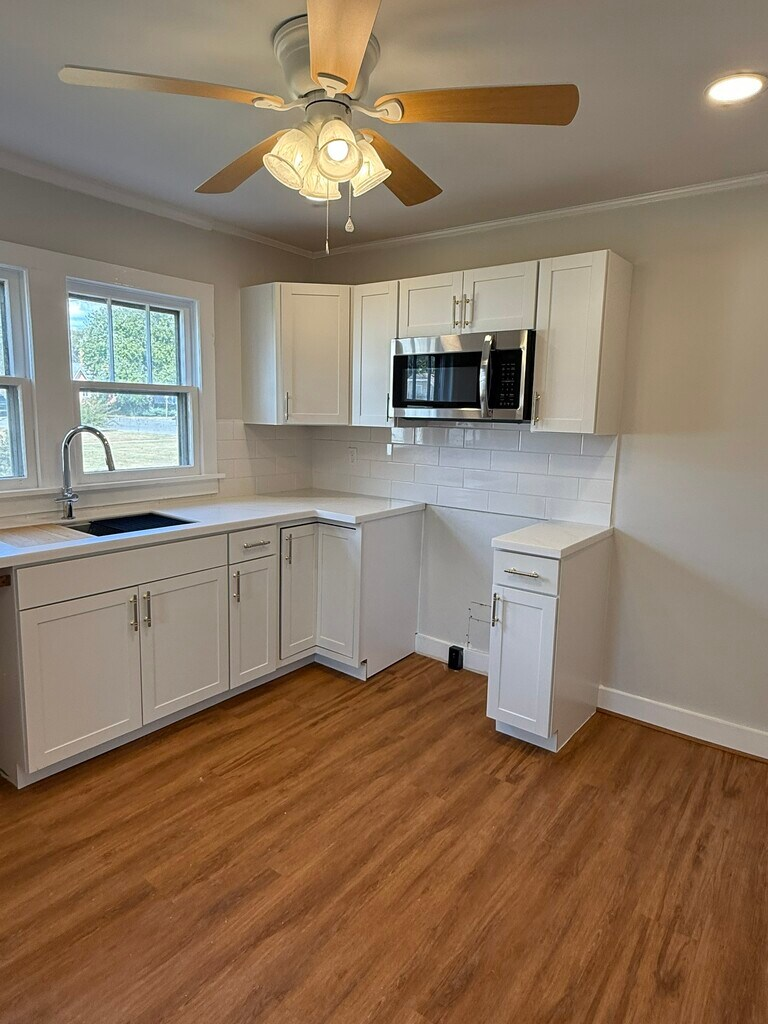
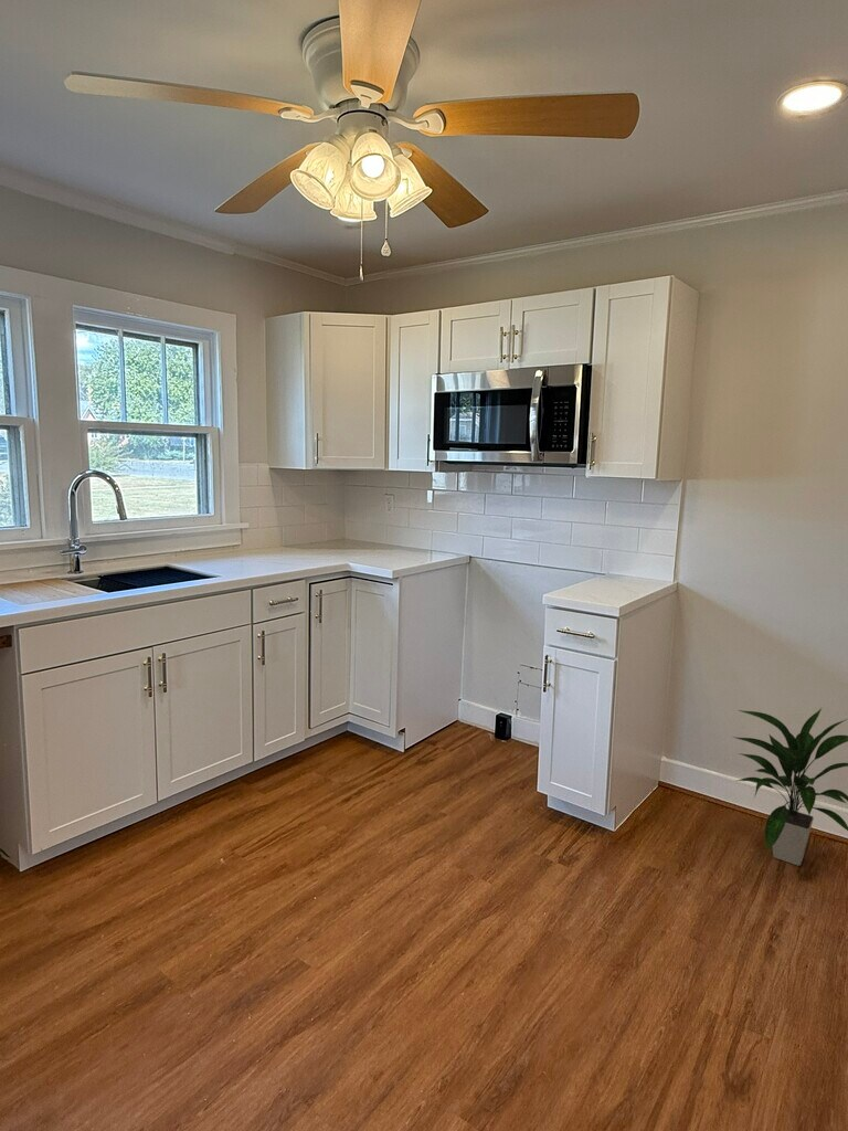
+ indoor plant [732,708,848,867]
